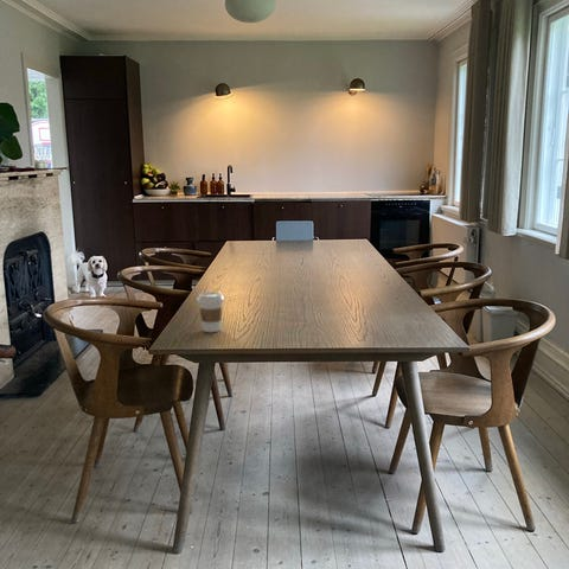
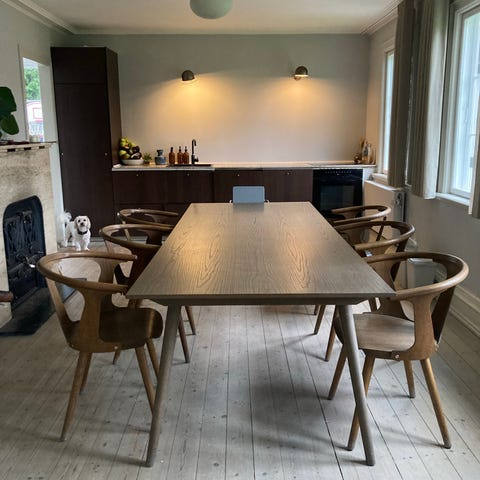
- coffee cup [196,290,225,333]
